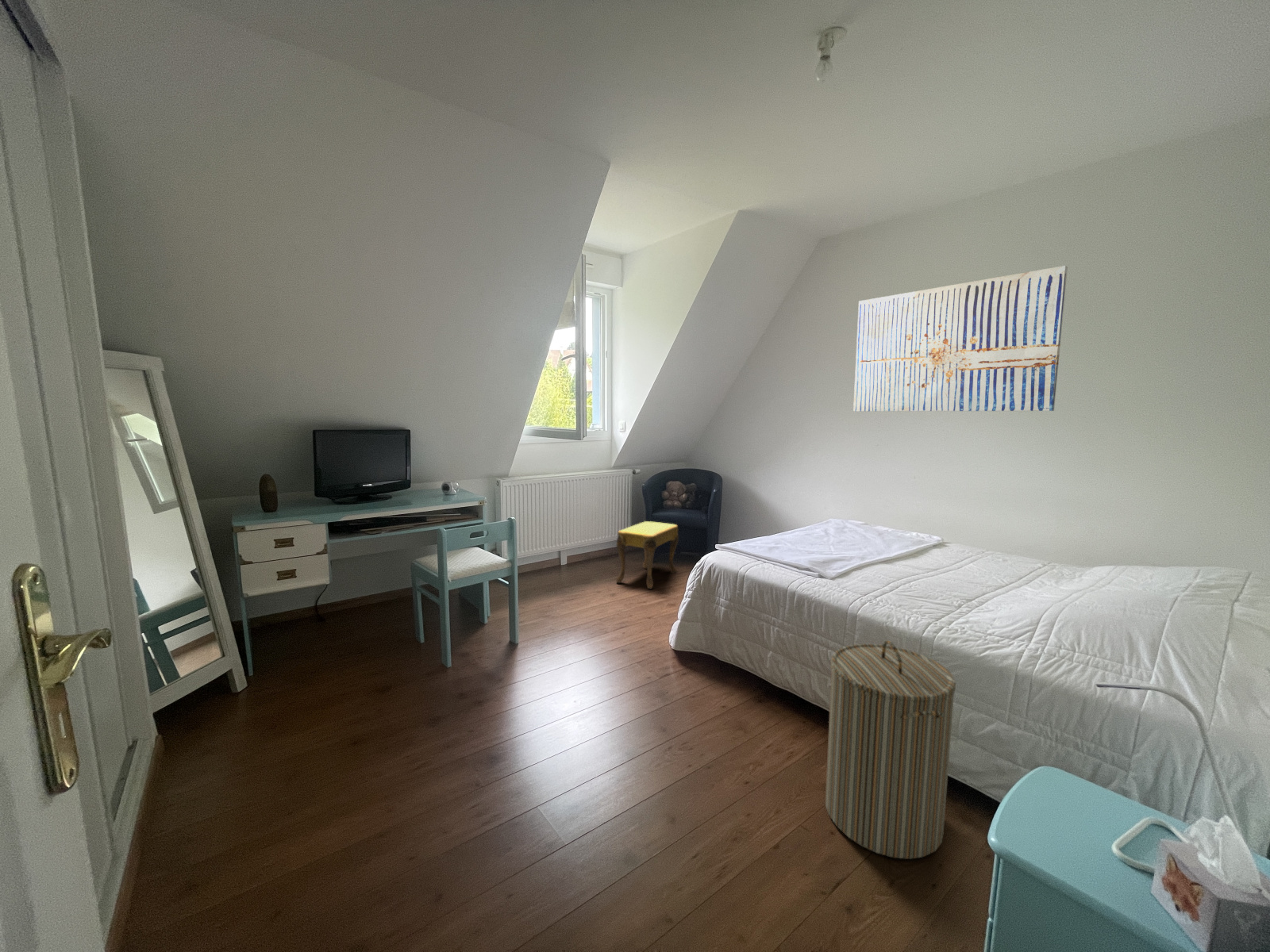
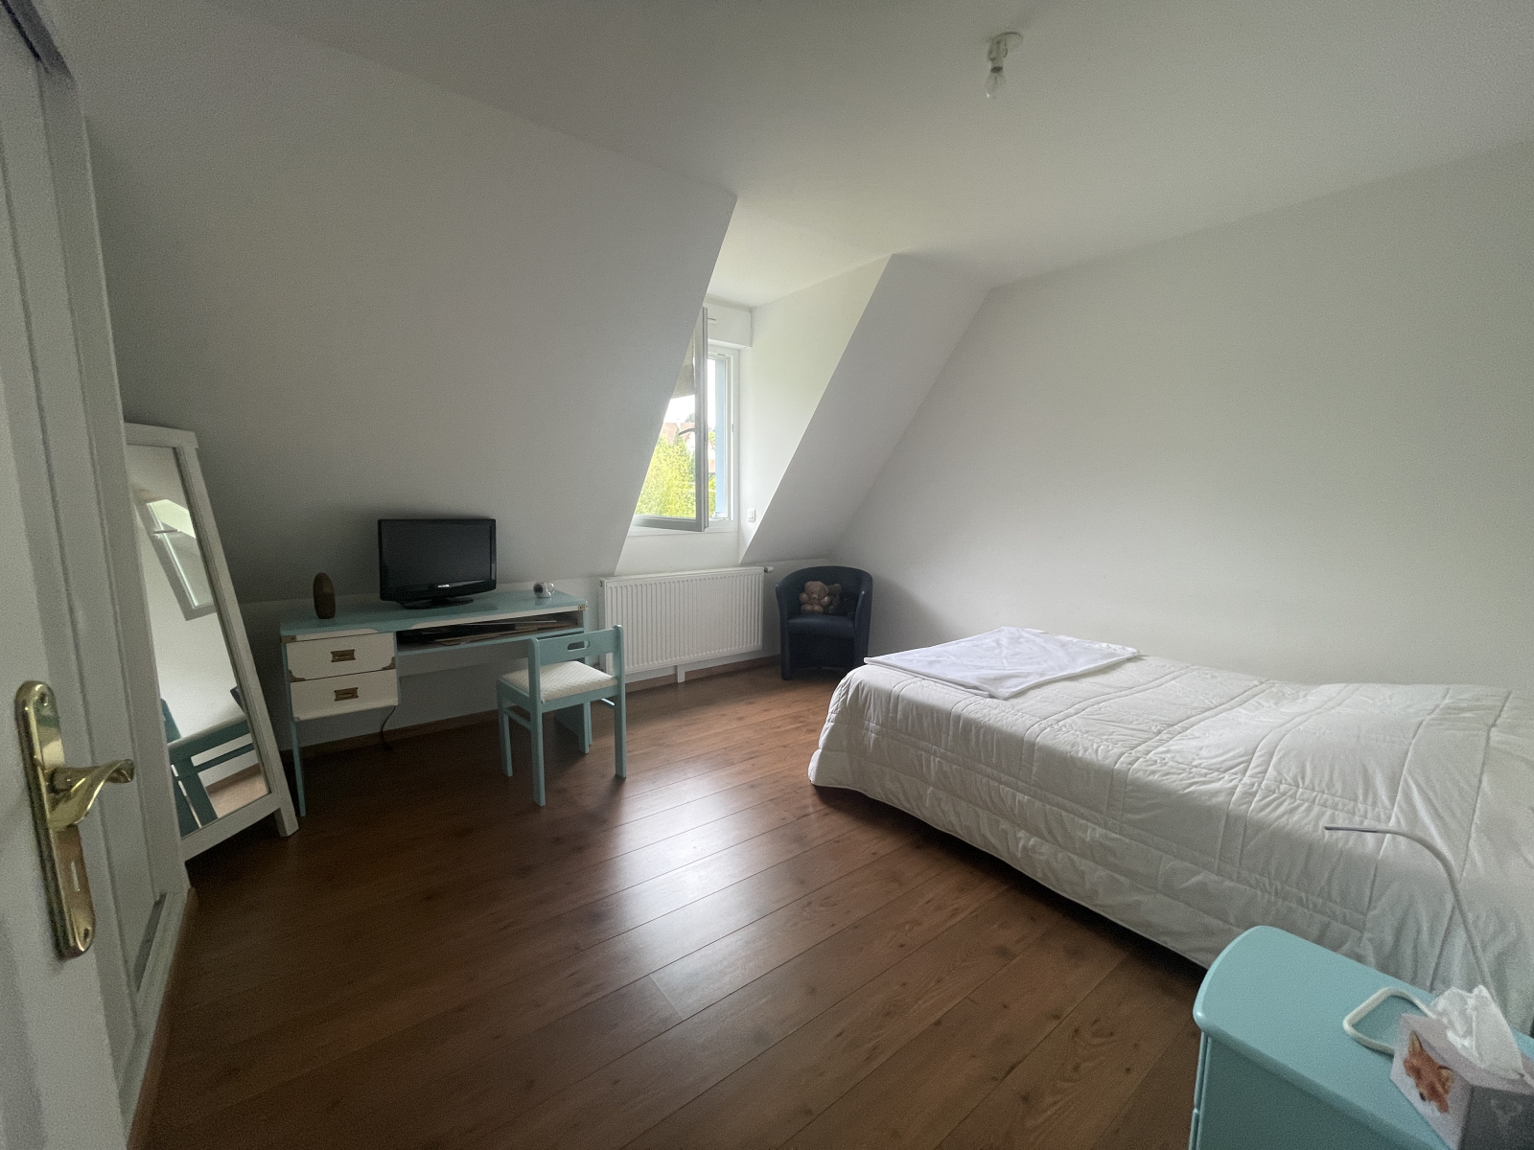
- laundry hamper [825,639,956,860]
- wall art [852,265,1068,412]
- footstool [615,520,679,590]
